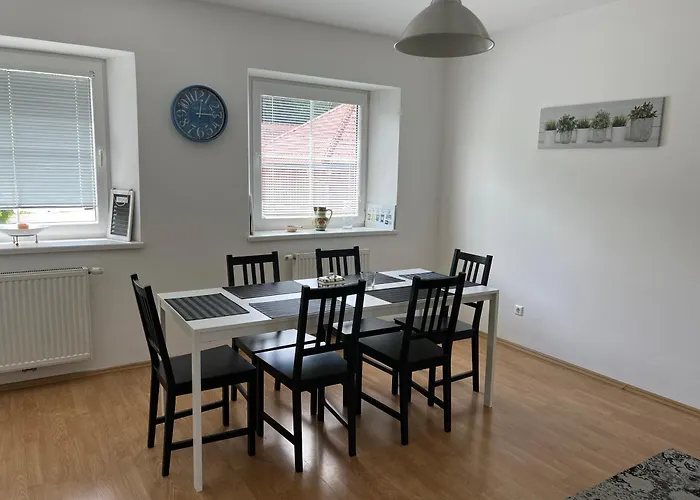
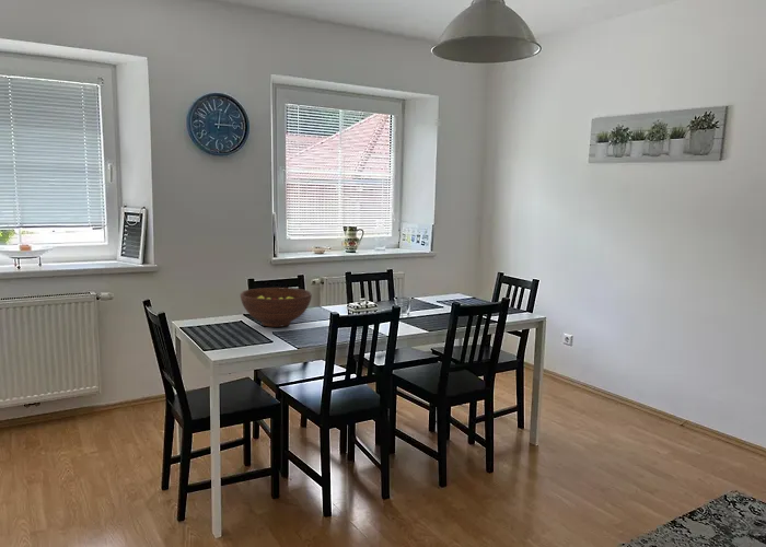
+ fruit bowl [240,287,313,328]
